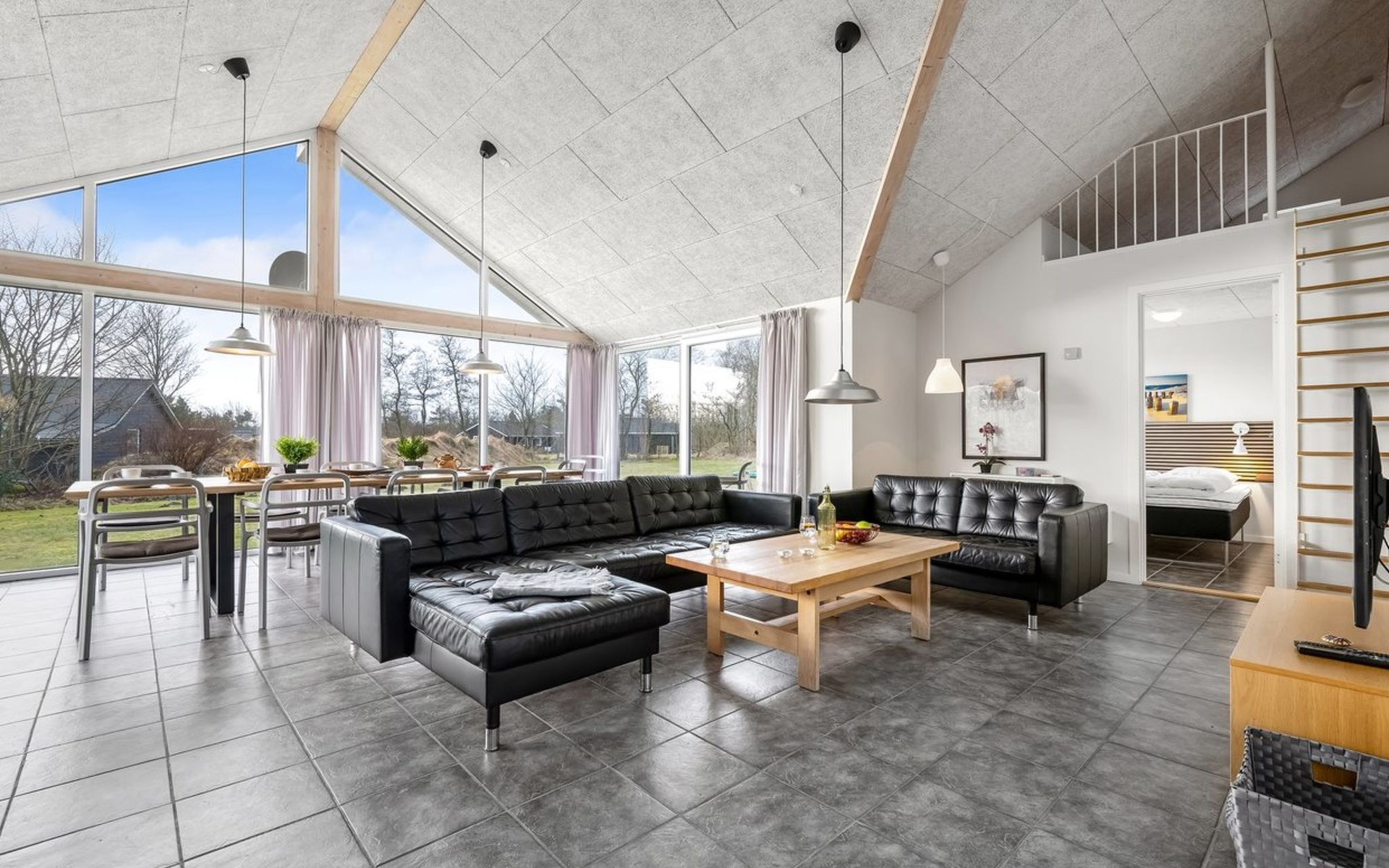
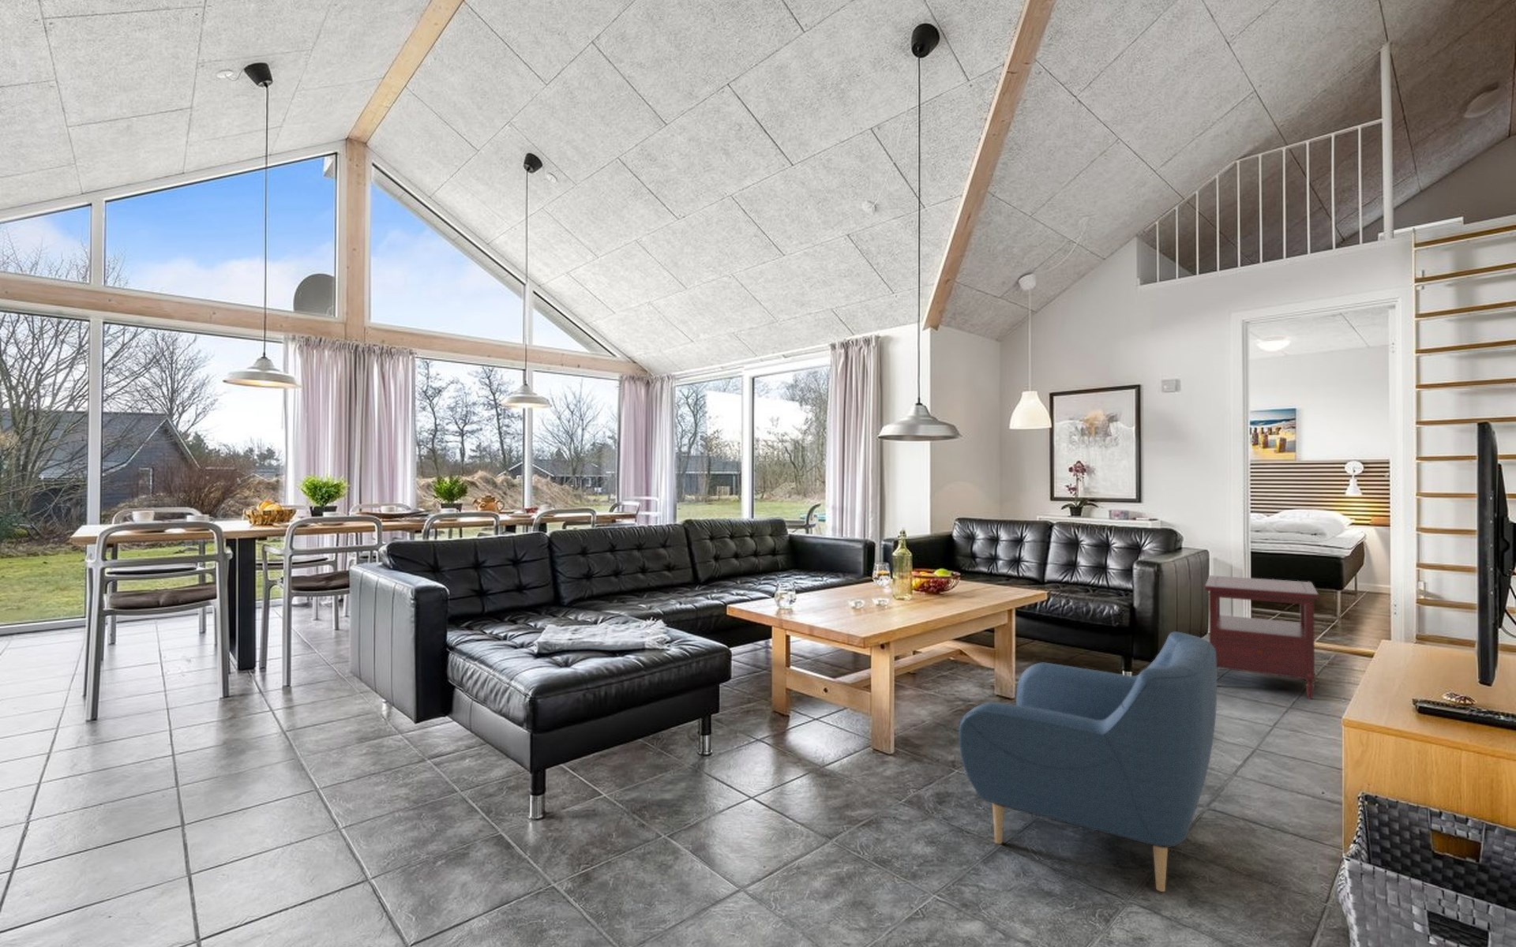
+ side table [1204,575,1320,700]
+ armchair [958,631,1218,892]
